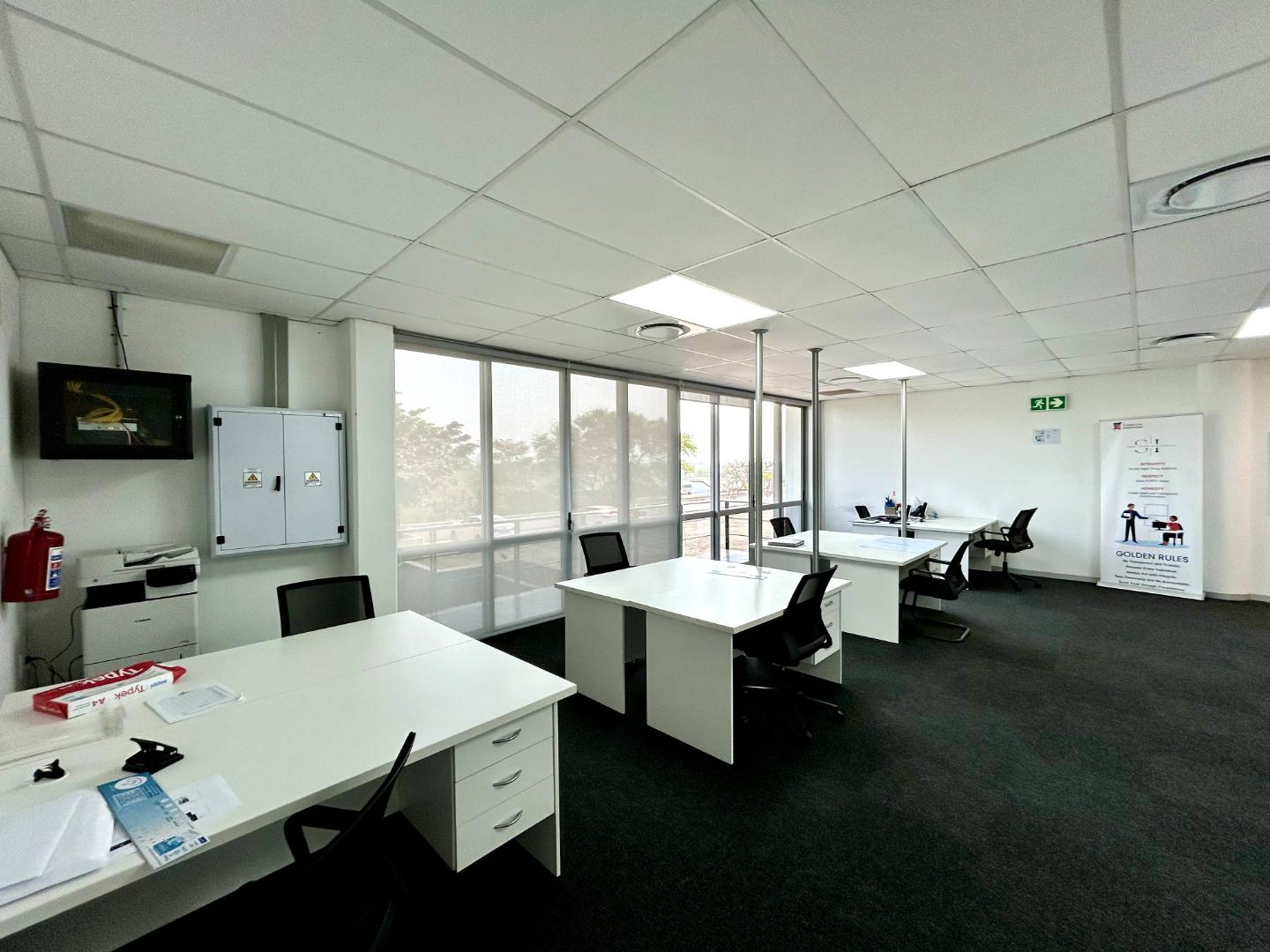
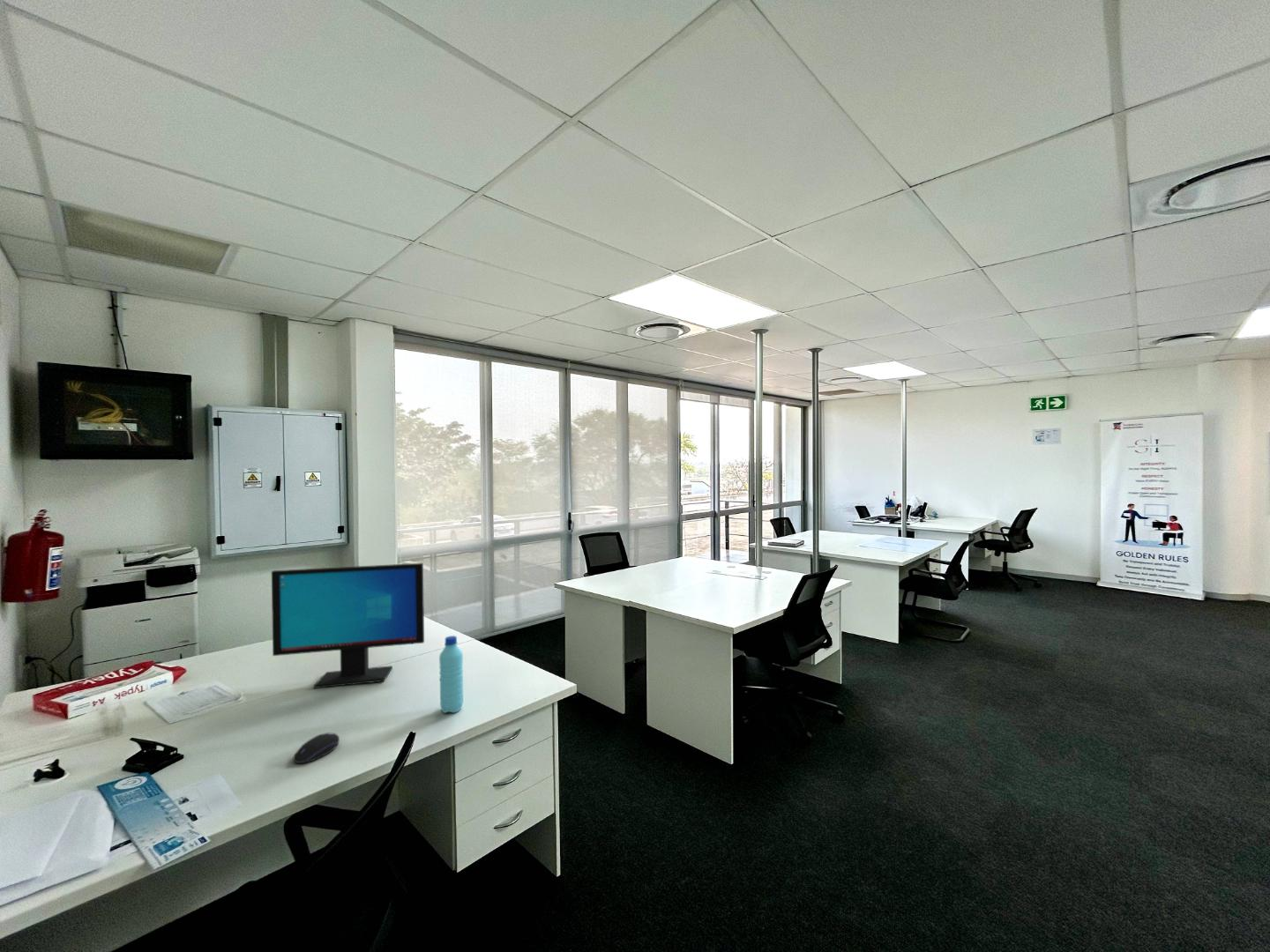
+ computer mouse [292,732,340,764]
+ computer monitor [271,562,425,689]
+ water bottle [438,635,464,714]
